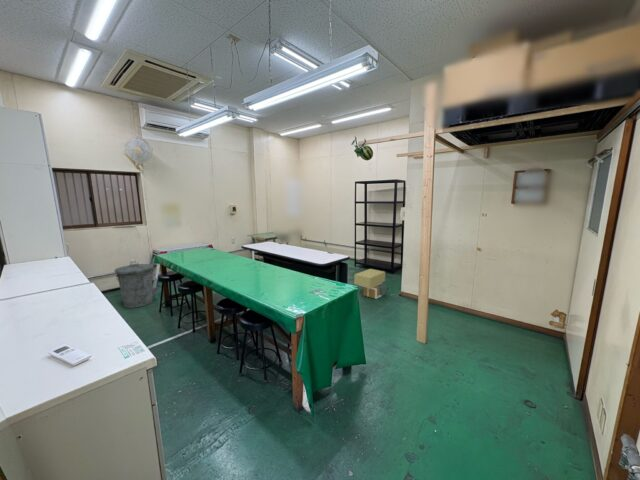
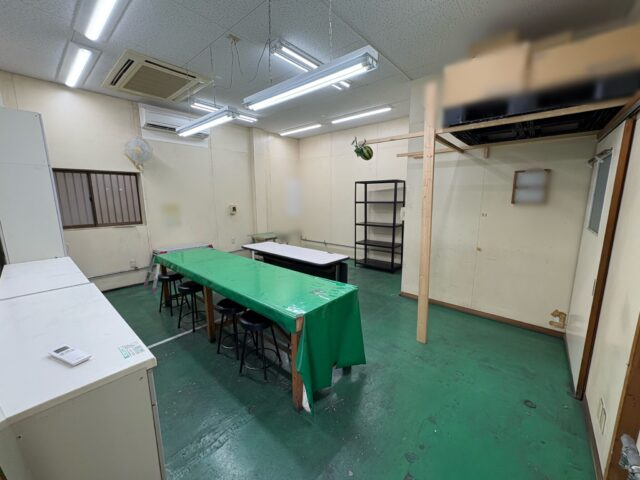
- cardboard boxes [353,268,387,300]
- trash can [113,261,155,309]
